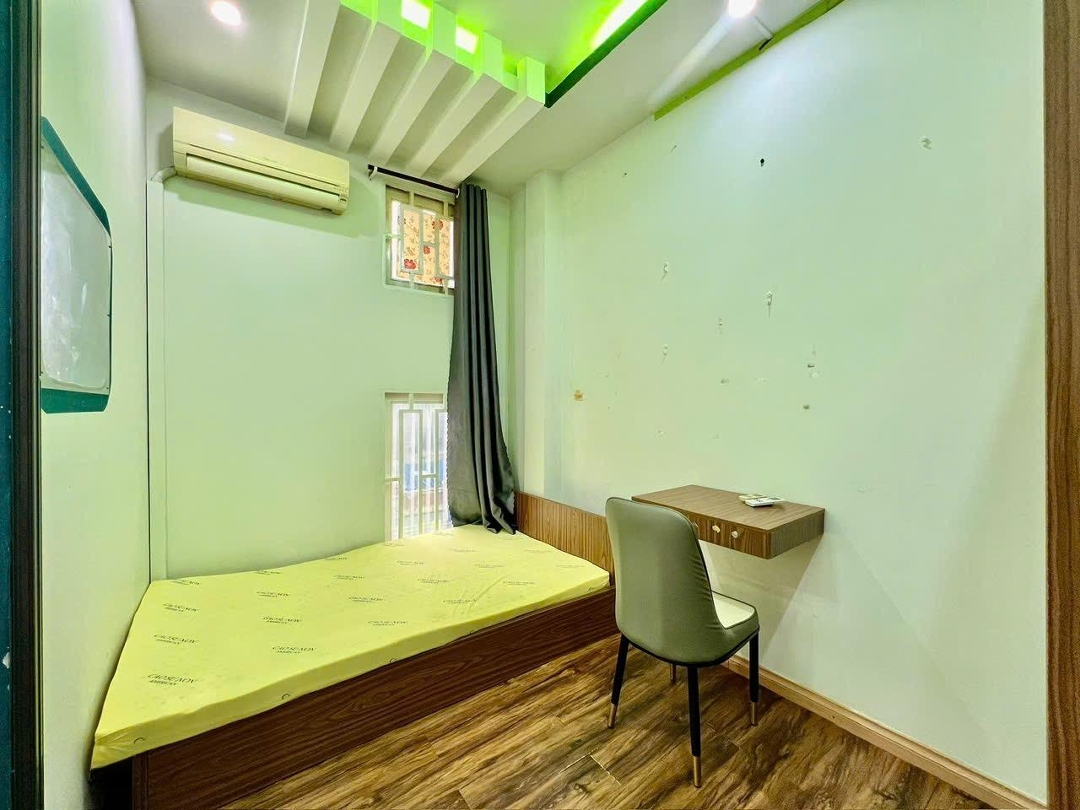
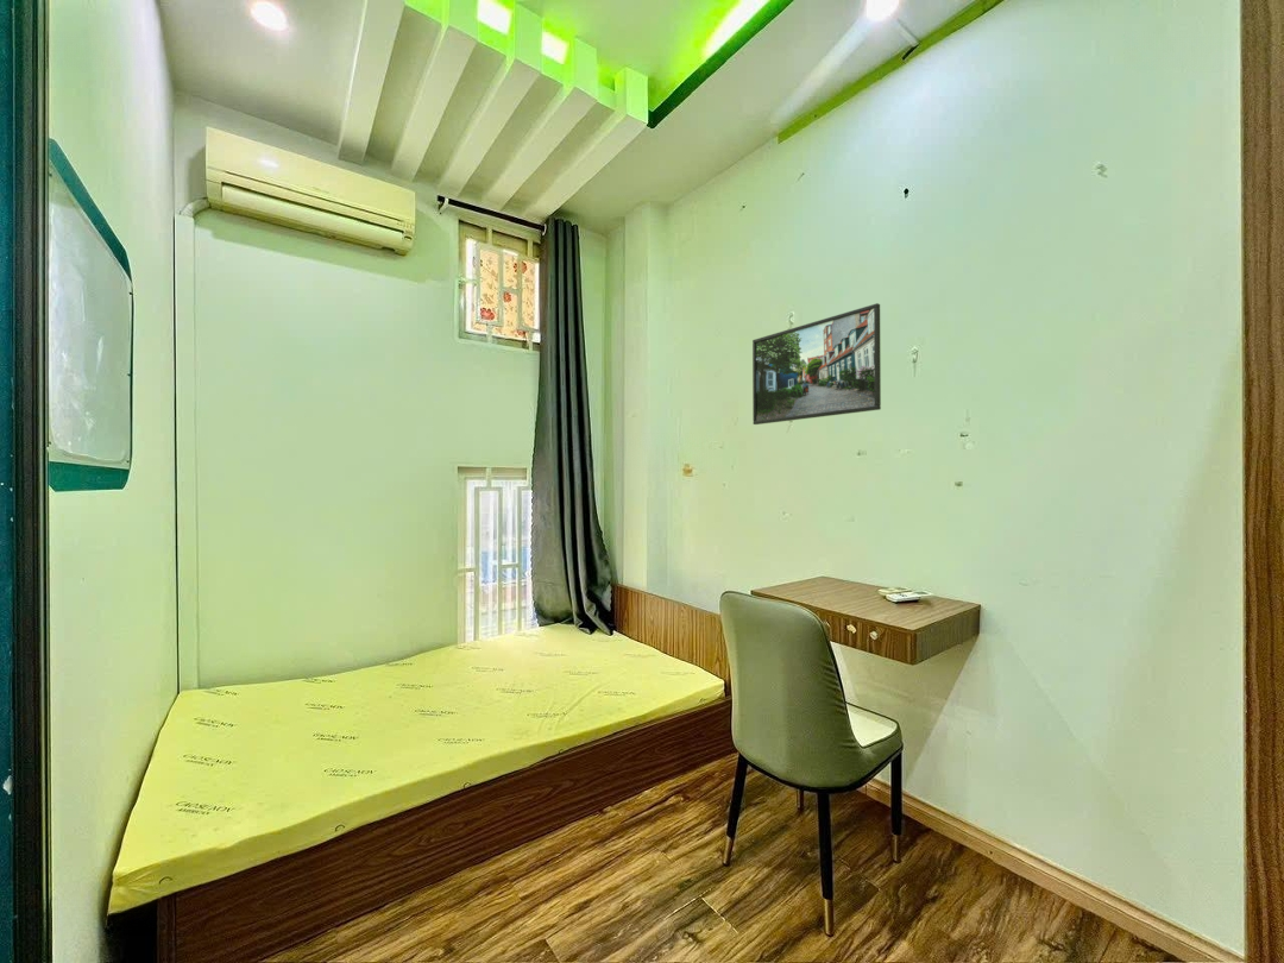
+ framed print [751,302,882,426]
